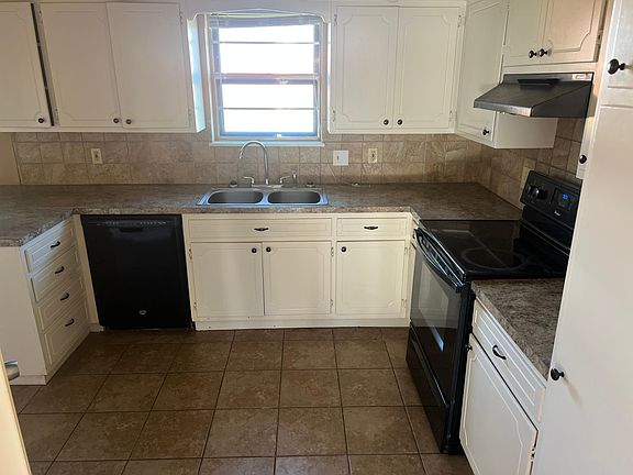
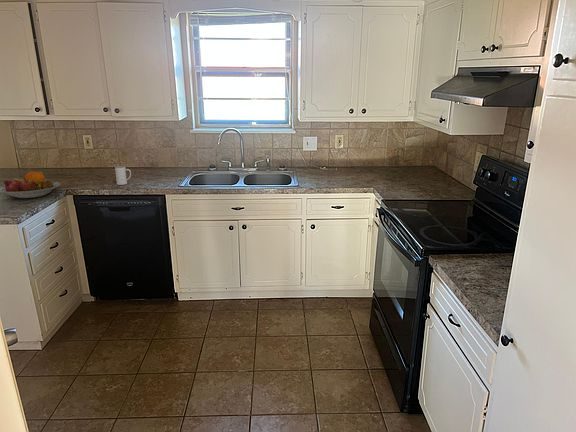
+ fruit bowl [0,170,61,199]
+ mug [114,165,132,186]
